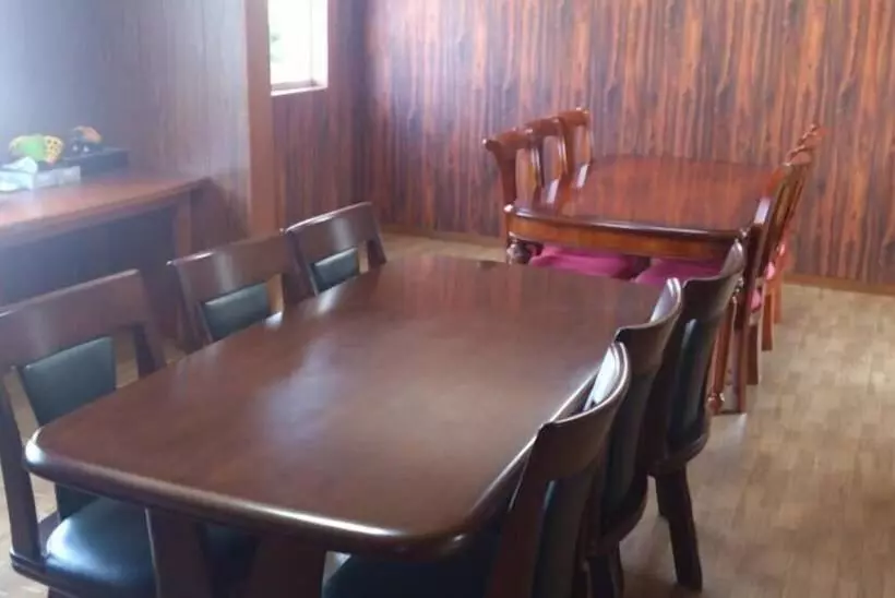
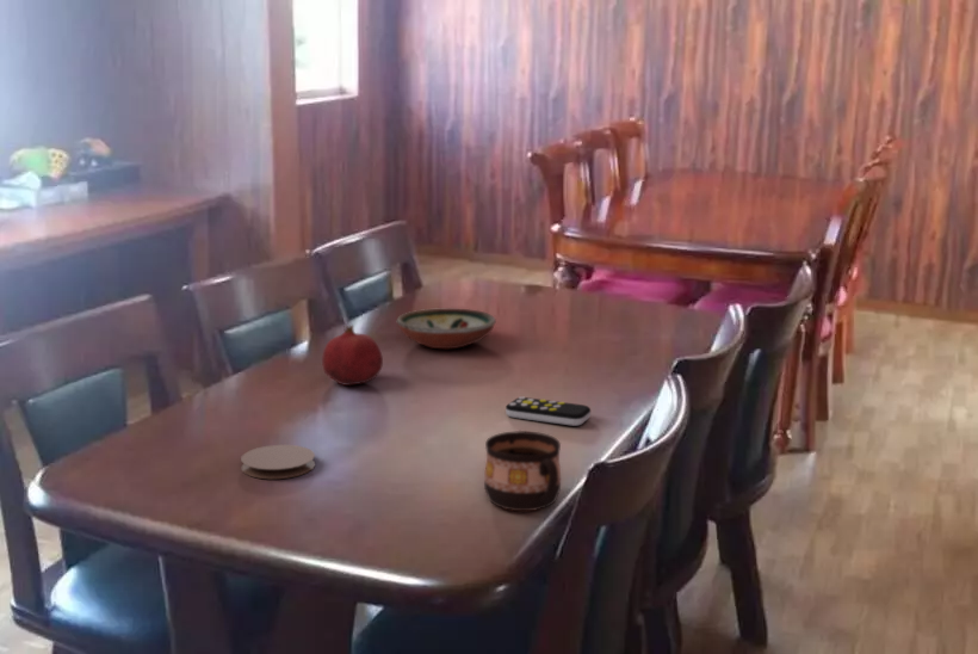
+ cup [483,430,562,512]
+ coaster [240,444,316,480]
+ decorative bowl [396,308,497,350]
+ remote control [505,395,592,427]
+ fruit [321,323,384,387]
